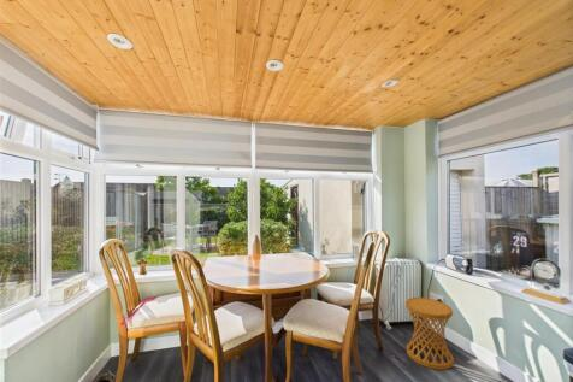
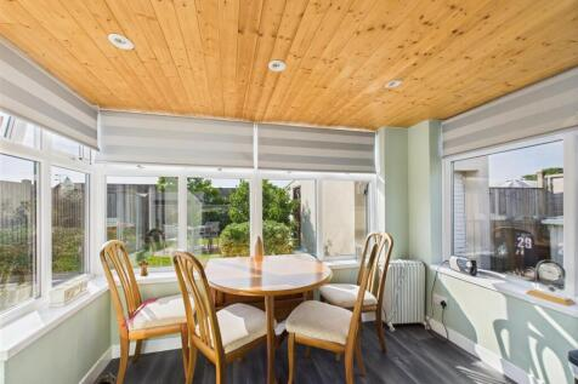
- side table [404,296,455,371]
